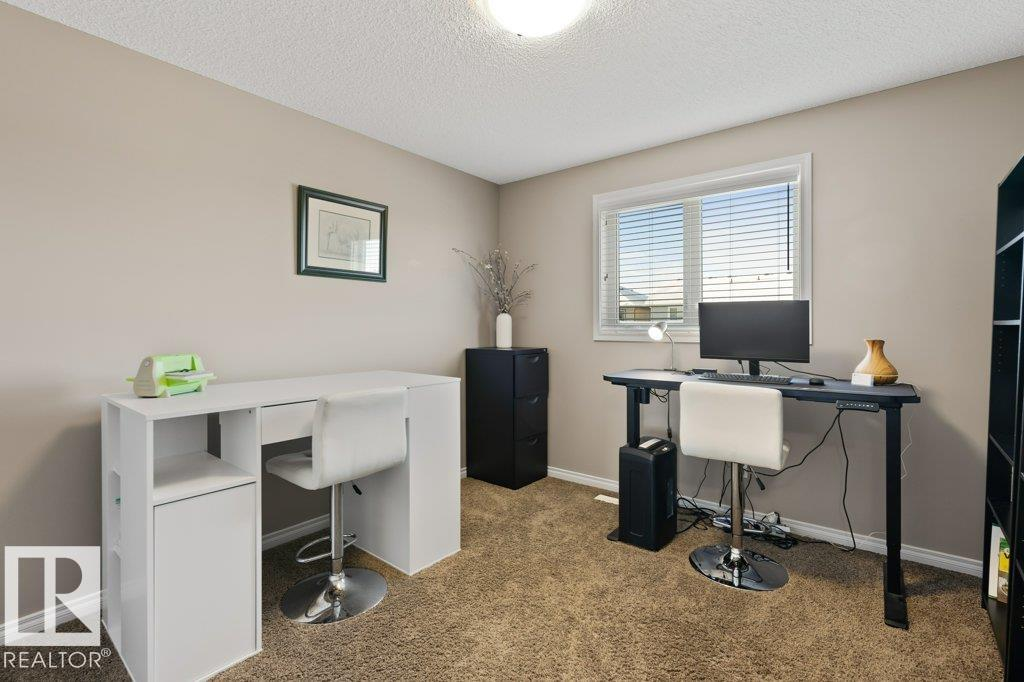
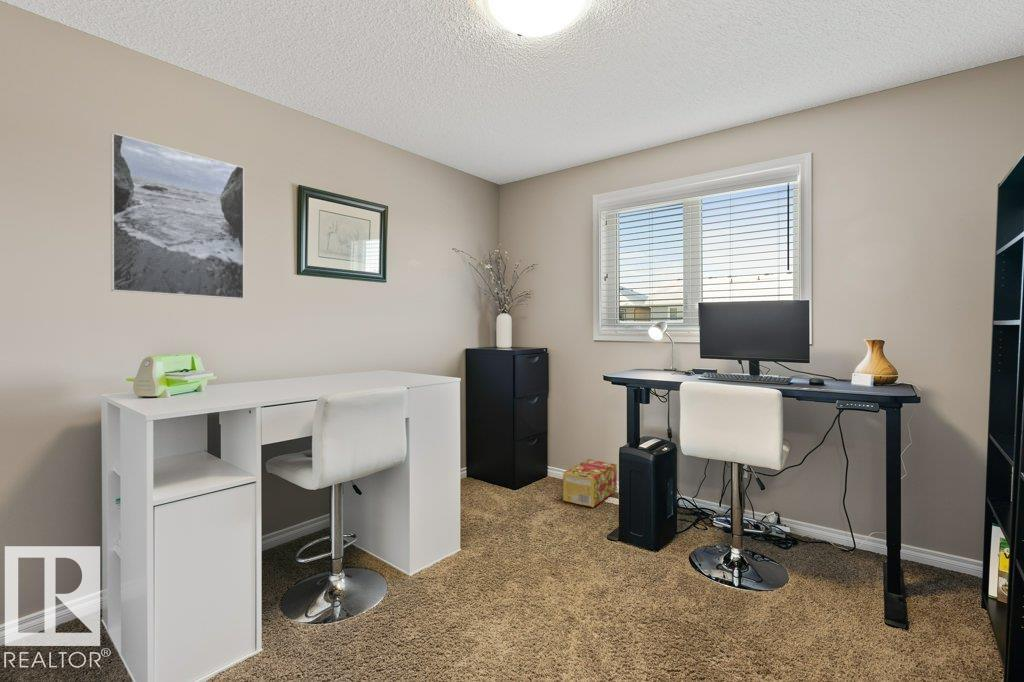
+ cardboard box [562,458,618,508]
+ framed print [110,132,245,300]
